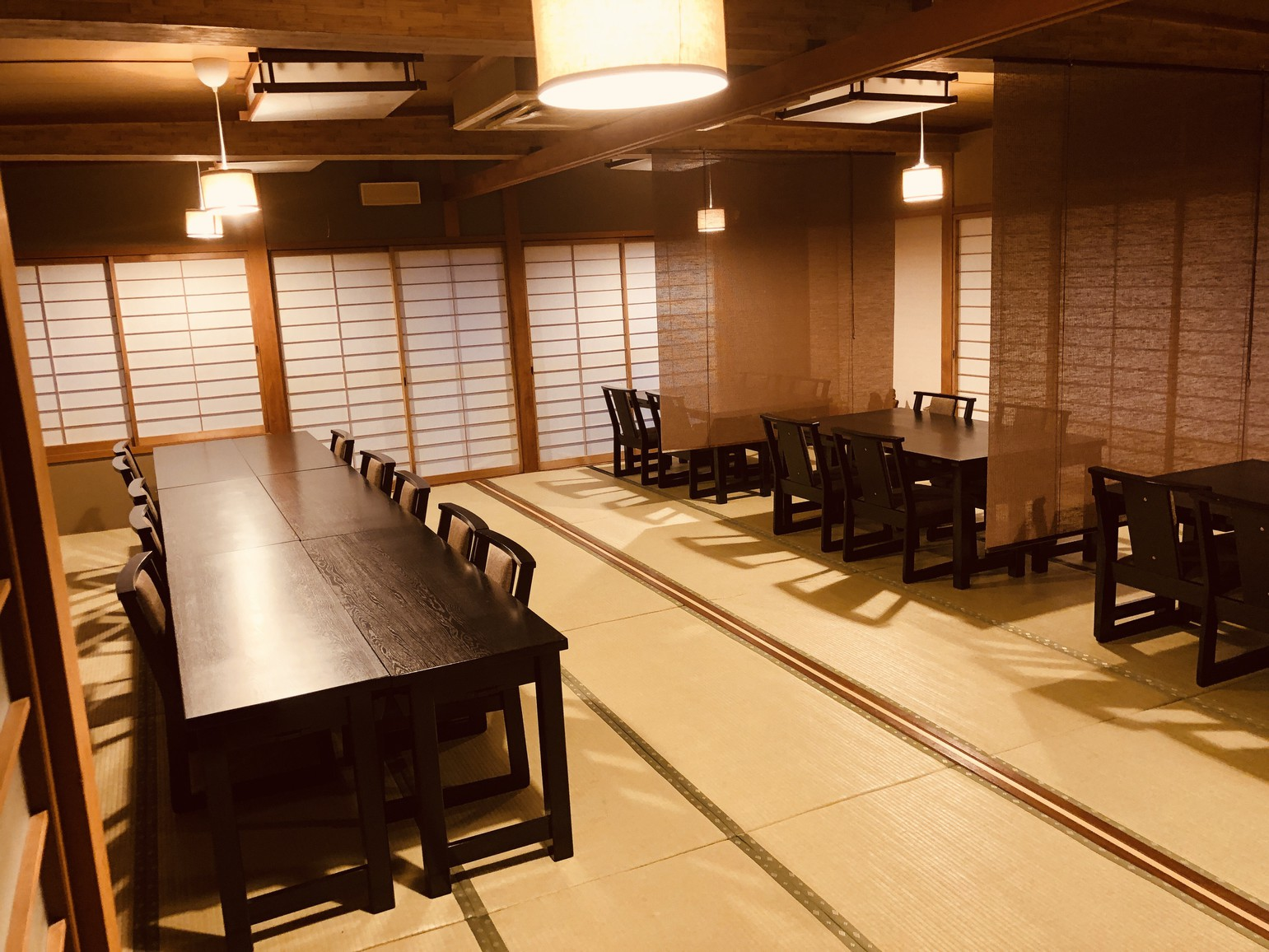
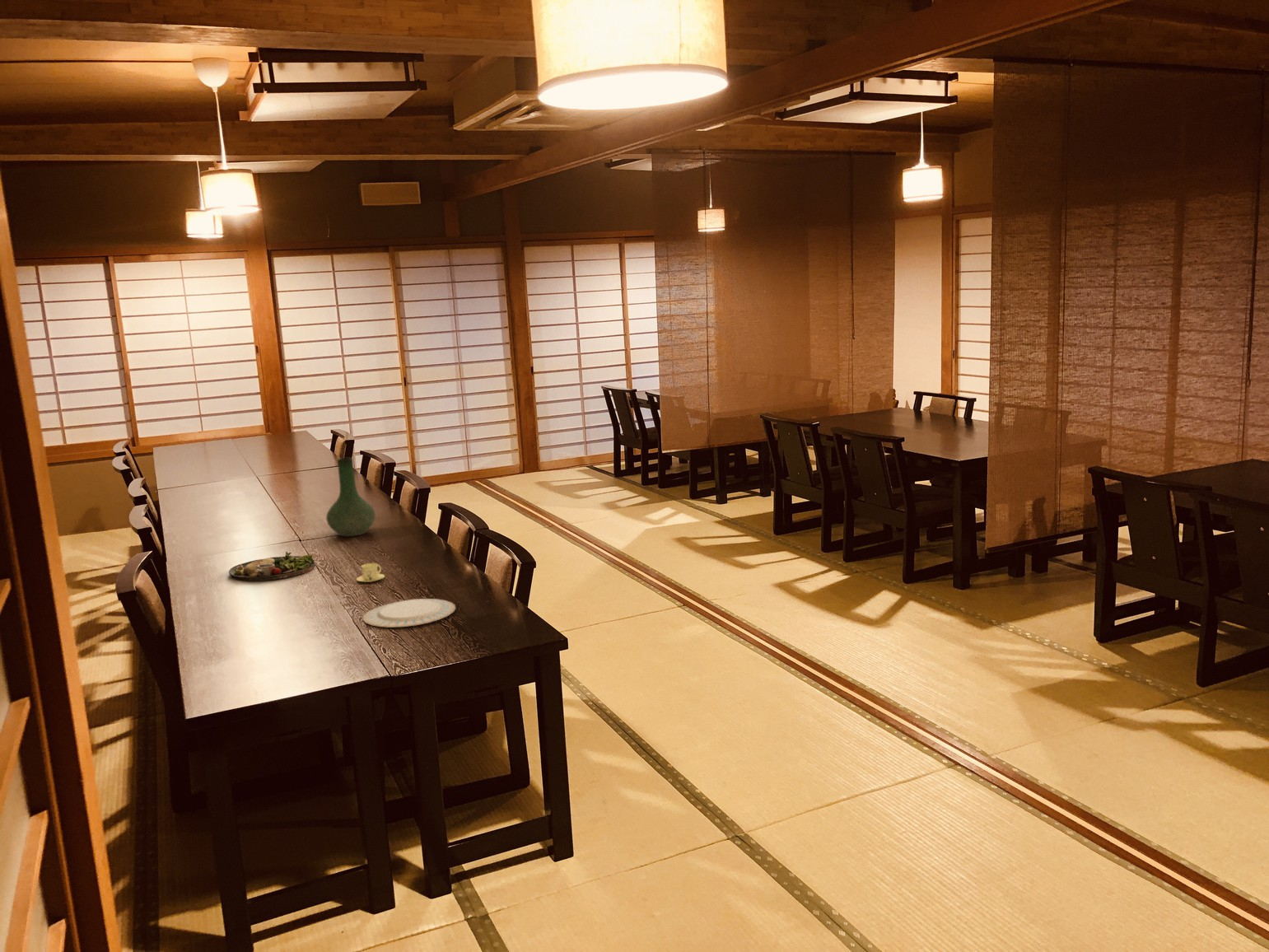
+ chinaware [362,598,456,628]
+ dinner plate [228,551,316,582]
+ vase [325,457,376,537]
+ chinaware [356,562,385,583]
